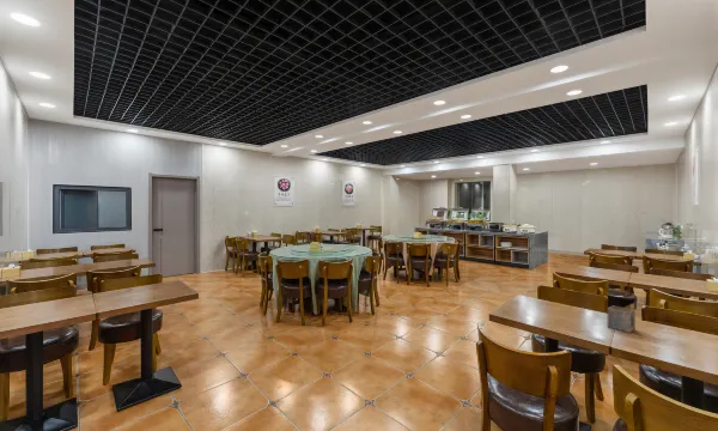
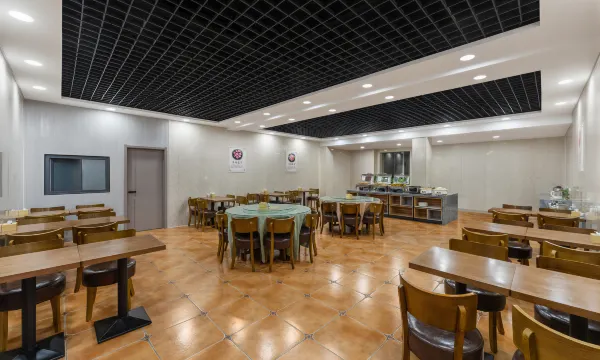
- napkin holder [607,302,637,334]
